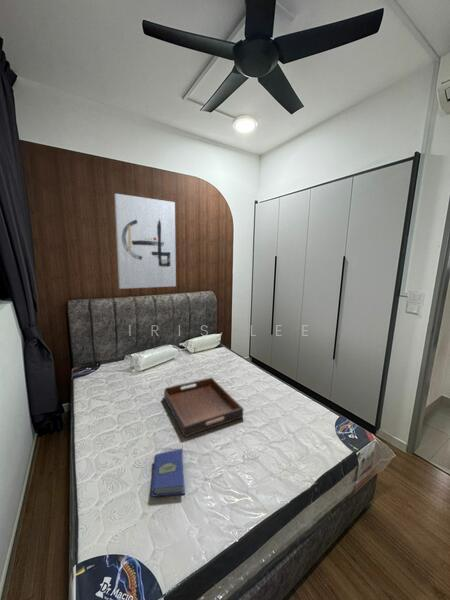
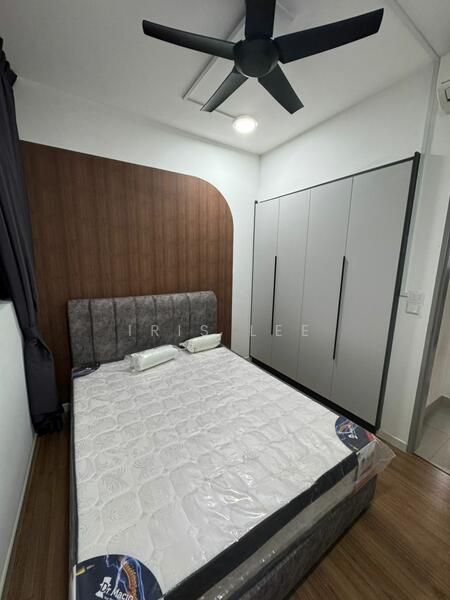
- hardcover book [150,447,186,498]
- wall art [113,193,177,290]
- serving tray [163,377,244,438]
